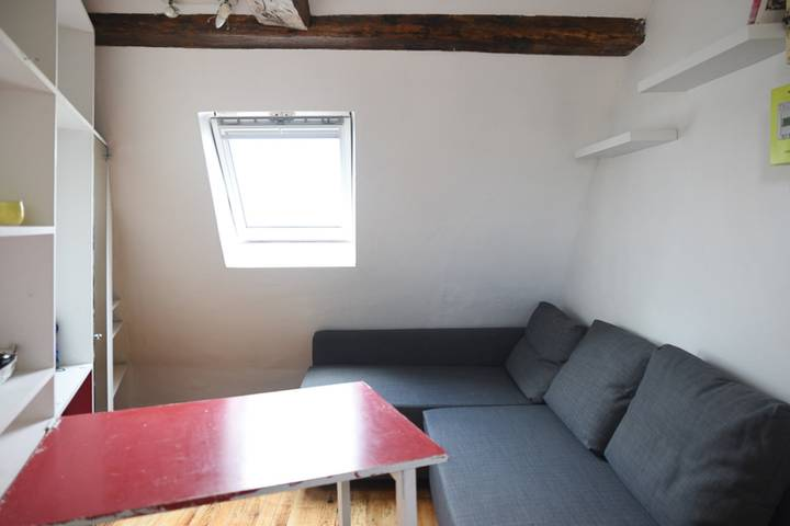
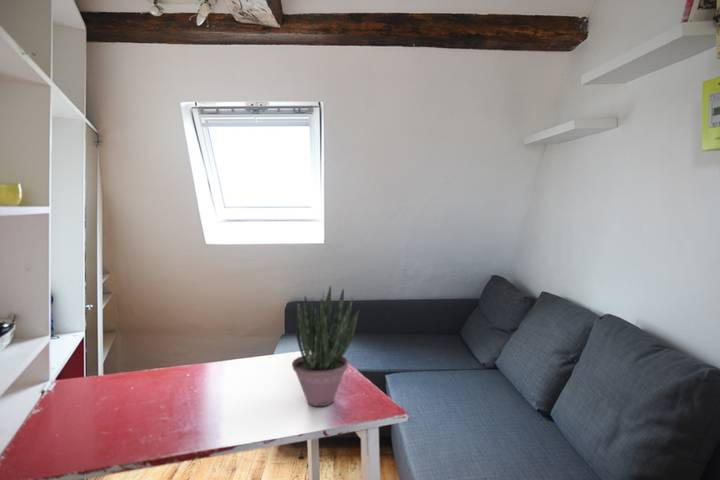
+ potted plant [291,284,361,407]
